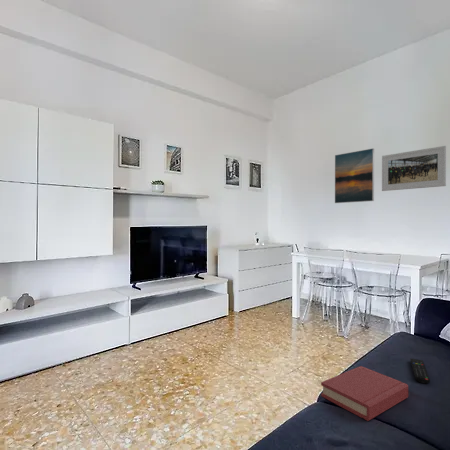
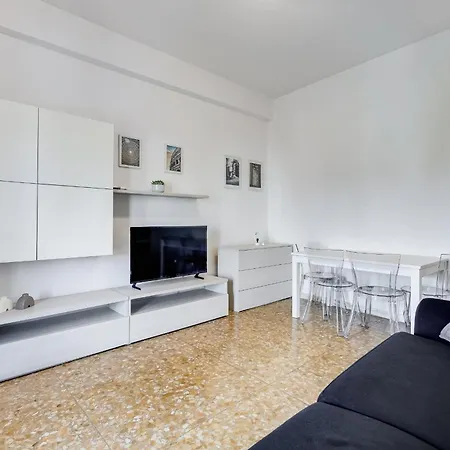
- remote control [409,358,431,384]
- hardback book [320,365,409,422]
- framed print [334,147,375,204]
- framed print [381,145,447,192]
